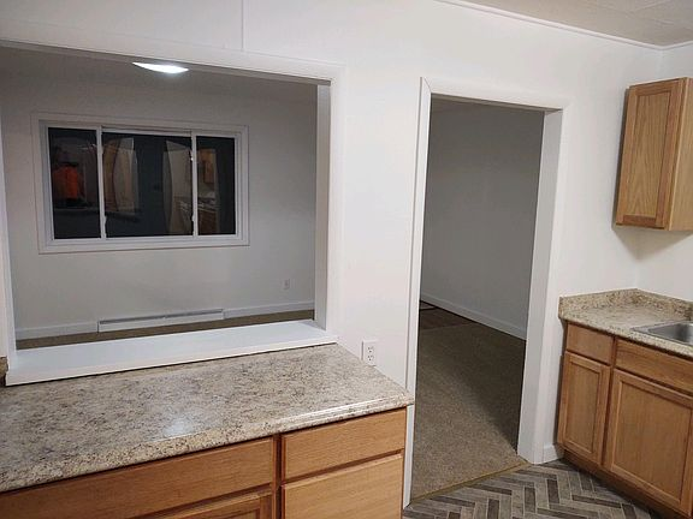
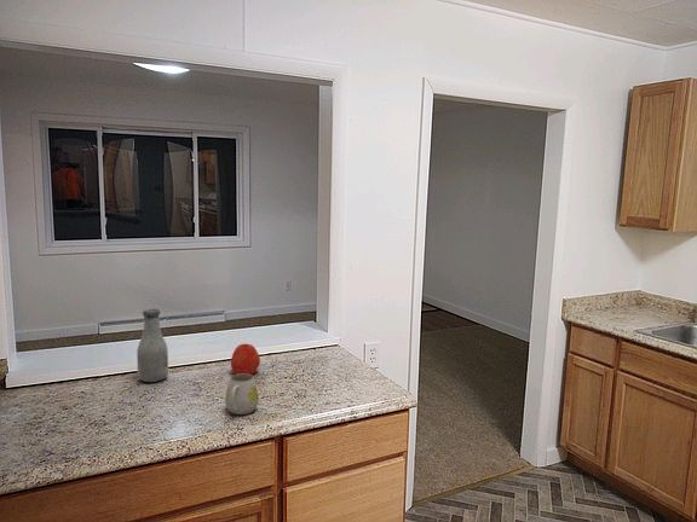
+ apple [230,343,261,375]
+ mug [224,373,259,416]
+ bottle [136,308,169,383]
